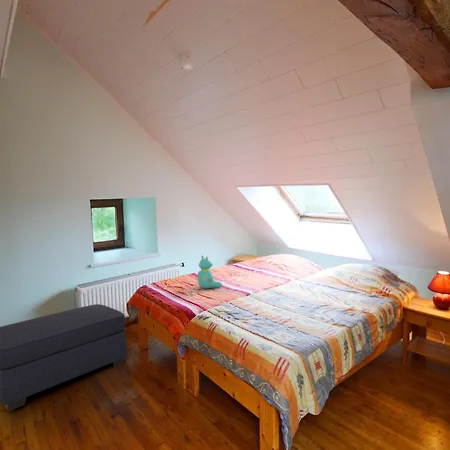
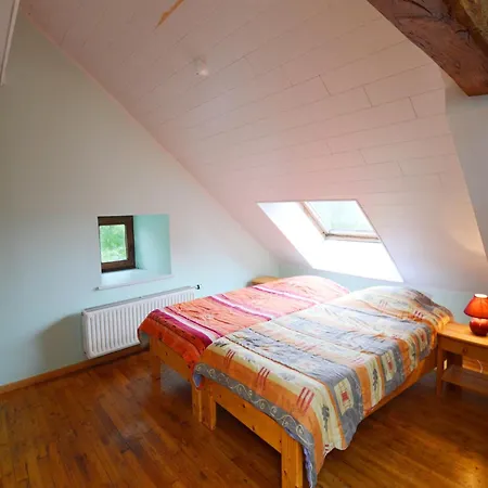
- ottoman [0,303,128,412]
- teddy bear [197,255,223,290]
